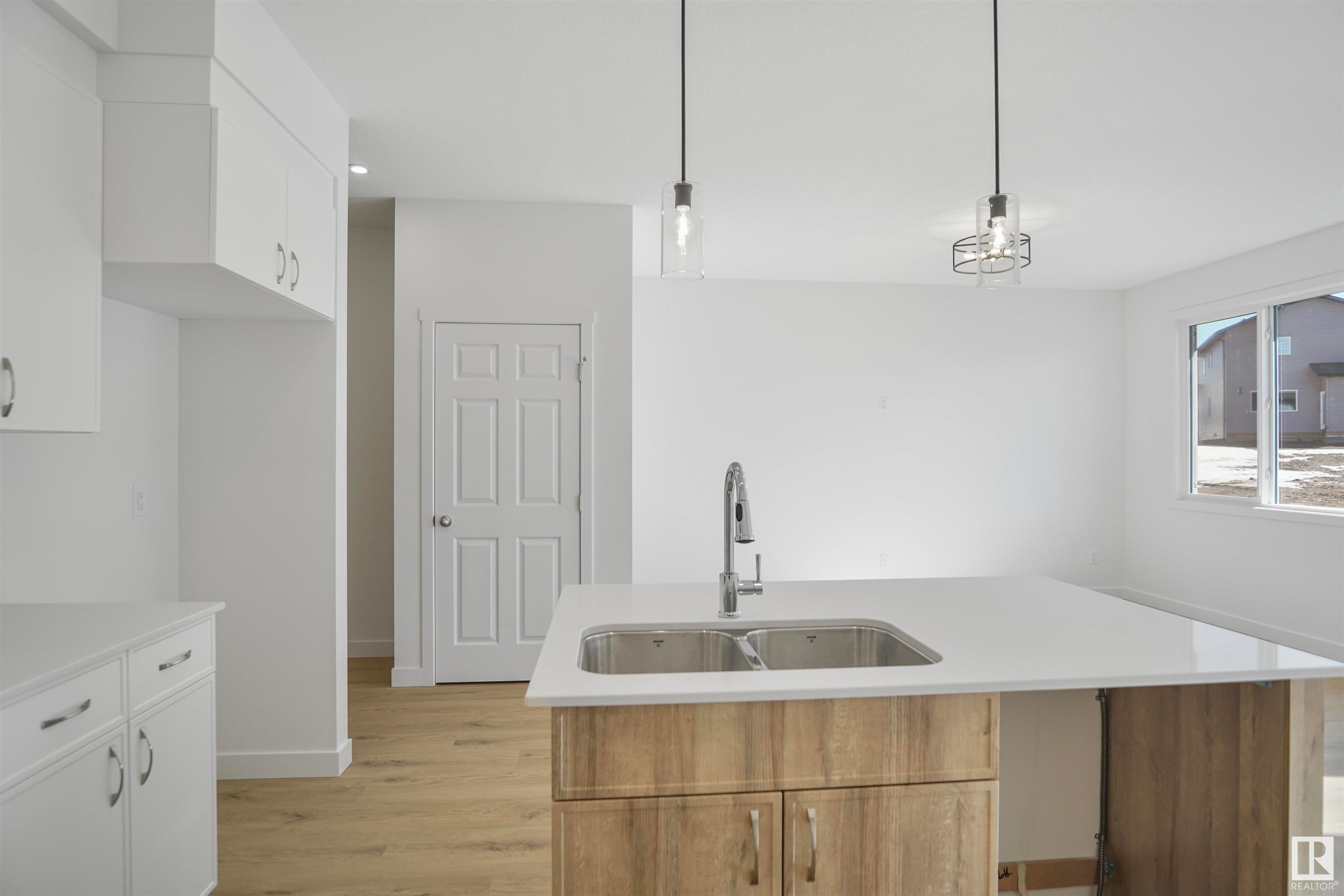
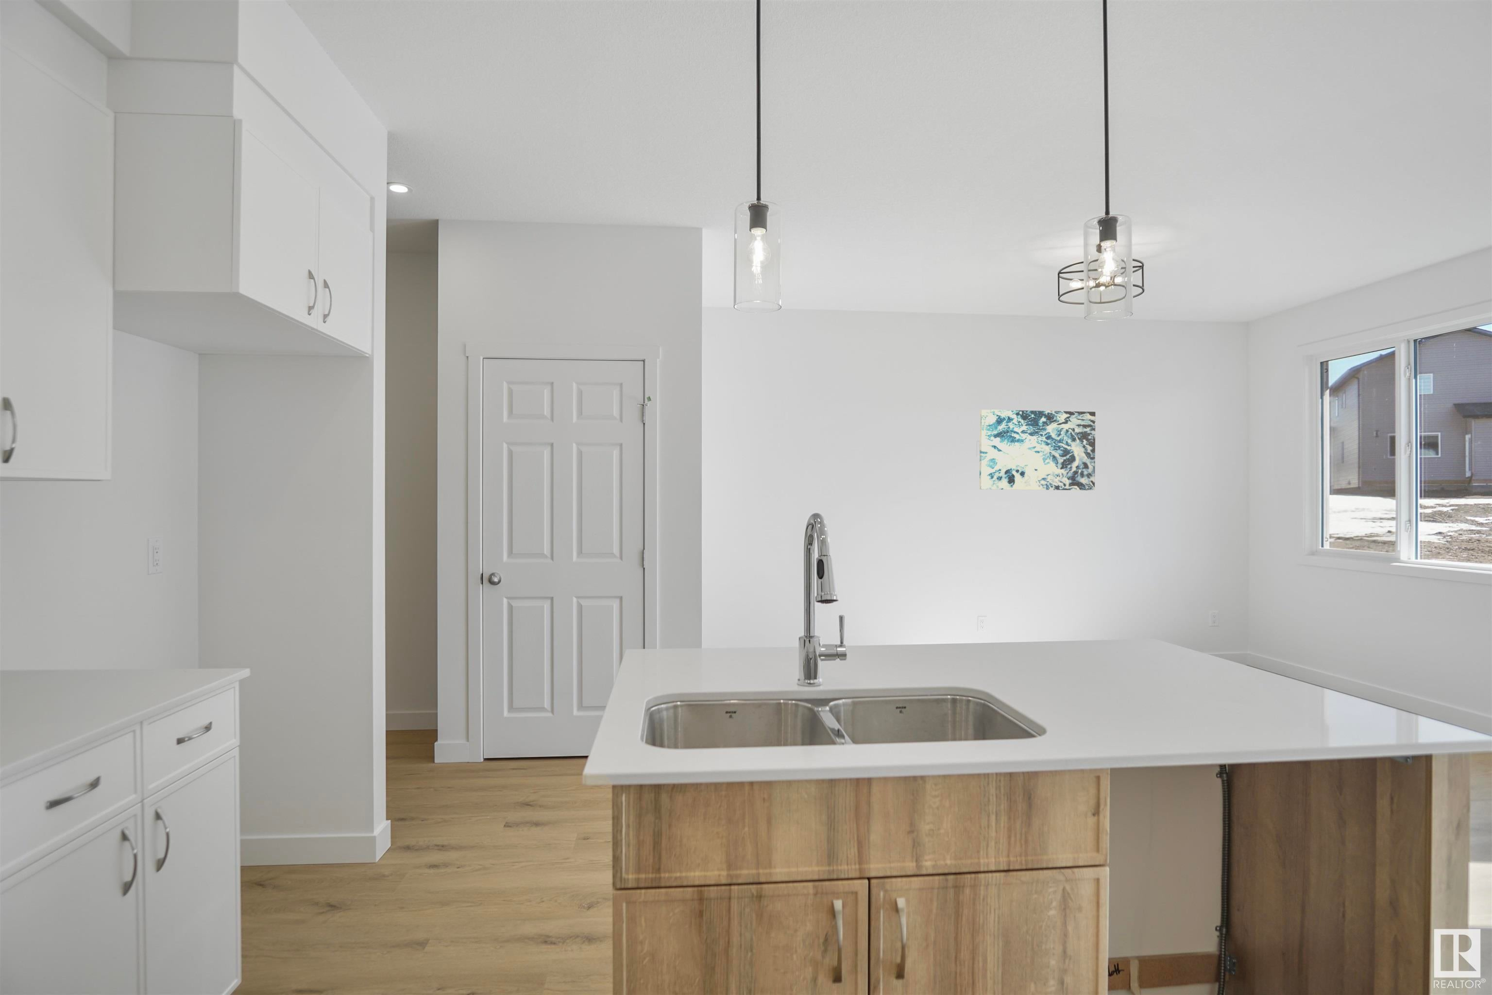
+ wall art [979,409,1096,491]
